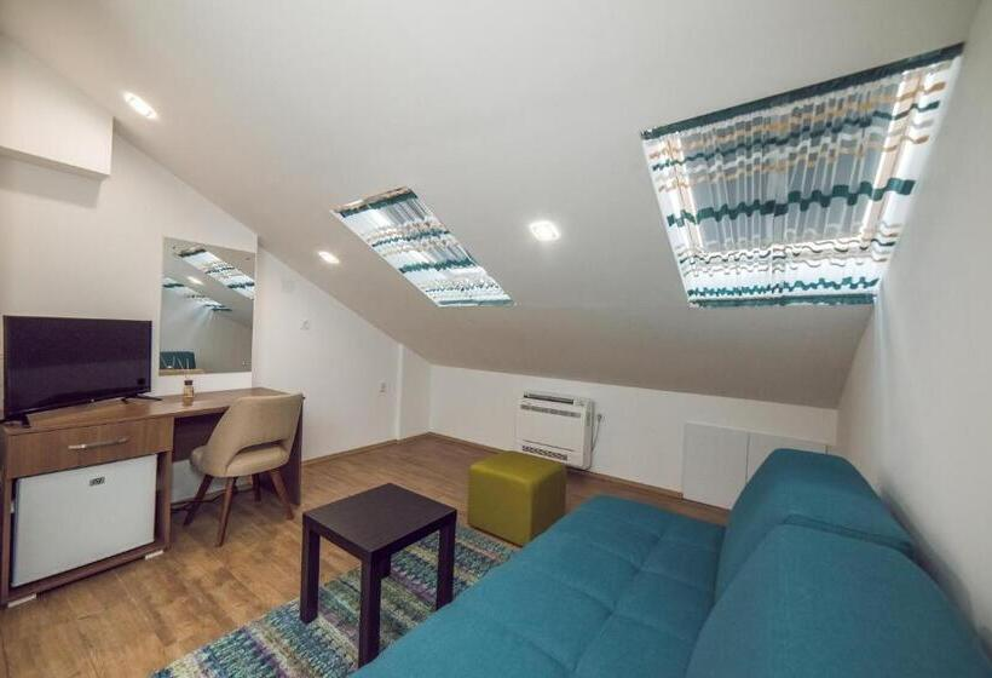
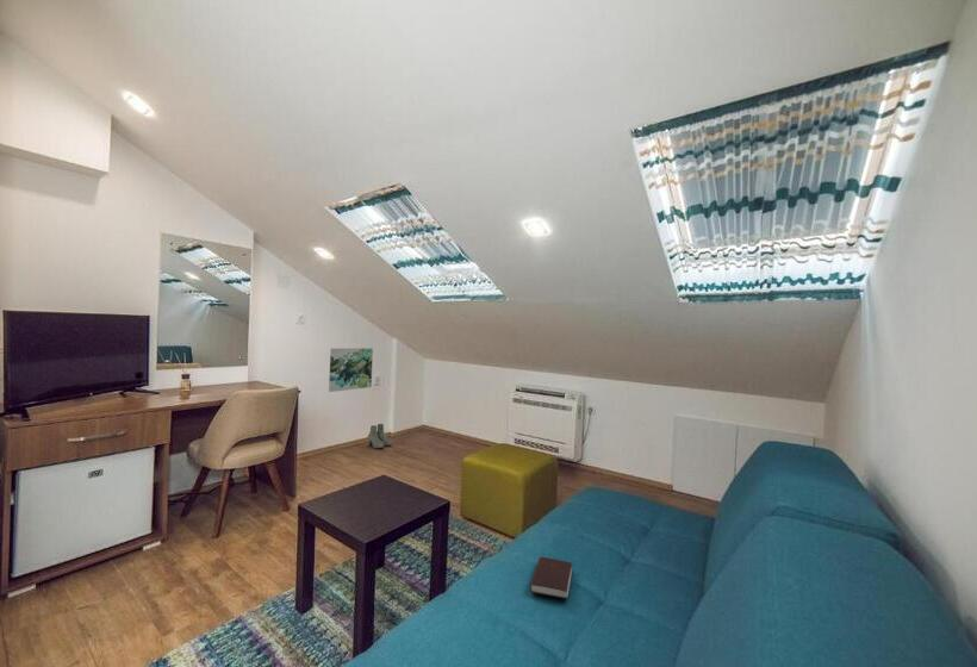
+ boots [366,423,393,449]
+ wall art [328,347,374,393]
+ book [529,556,573,600]
